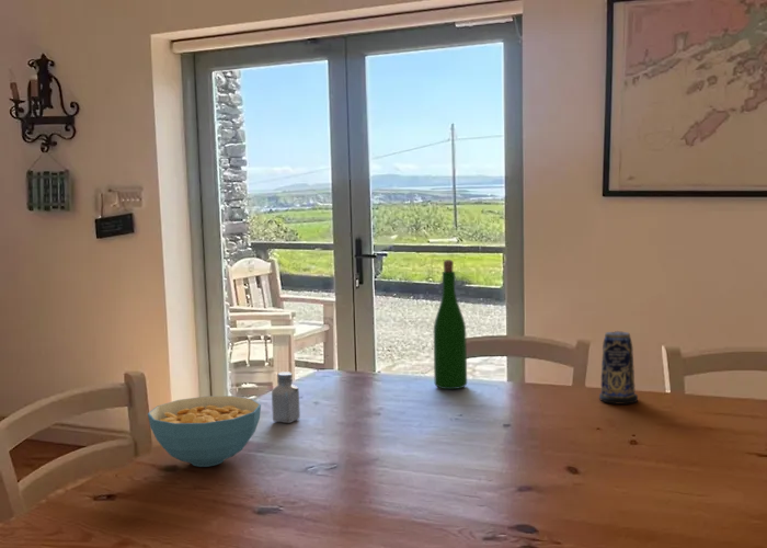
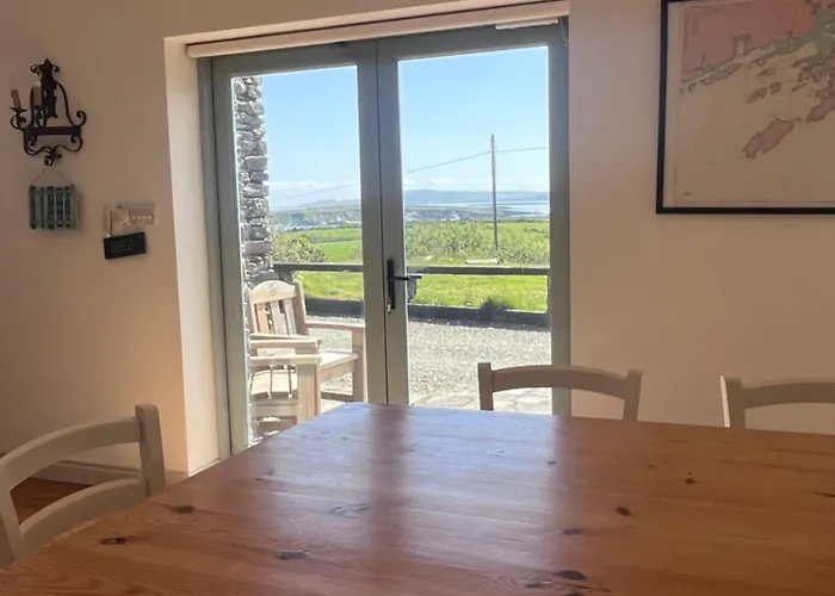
- candle [598,330,639,406]
- wine bottle [433,259,468,390]
- cereal bowl [147,395,262,468]
- saltshaker [271,370,301,424]
